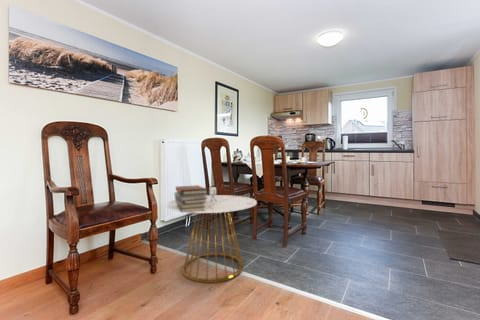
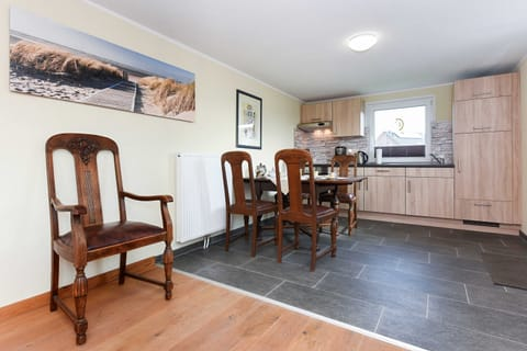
- book stack [173,184,209,214]
- side table [166,186,258,284]
